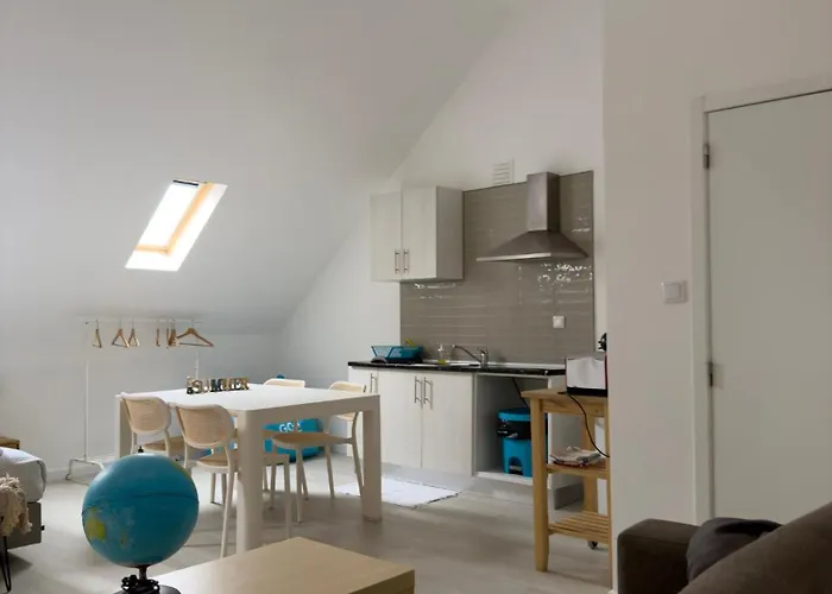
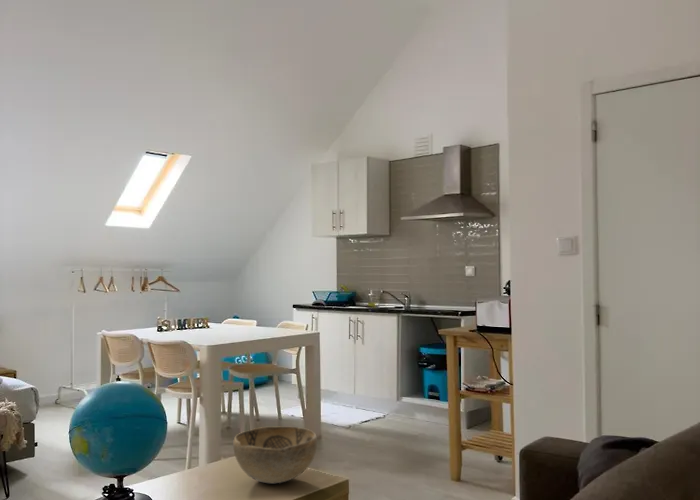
+ decorative bowl [232,426,318,484]
